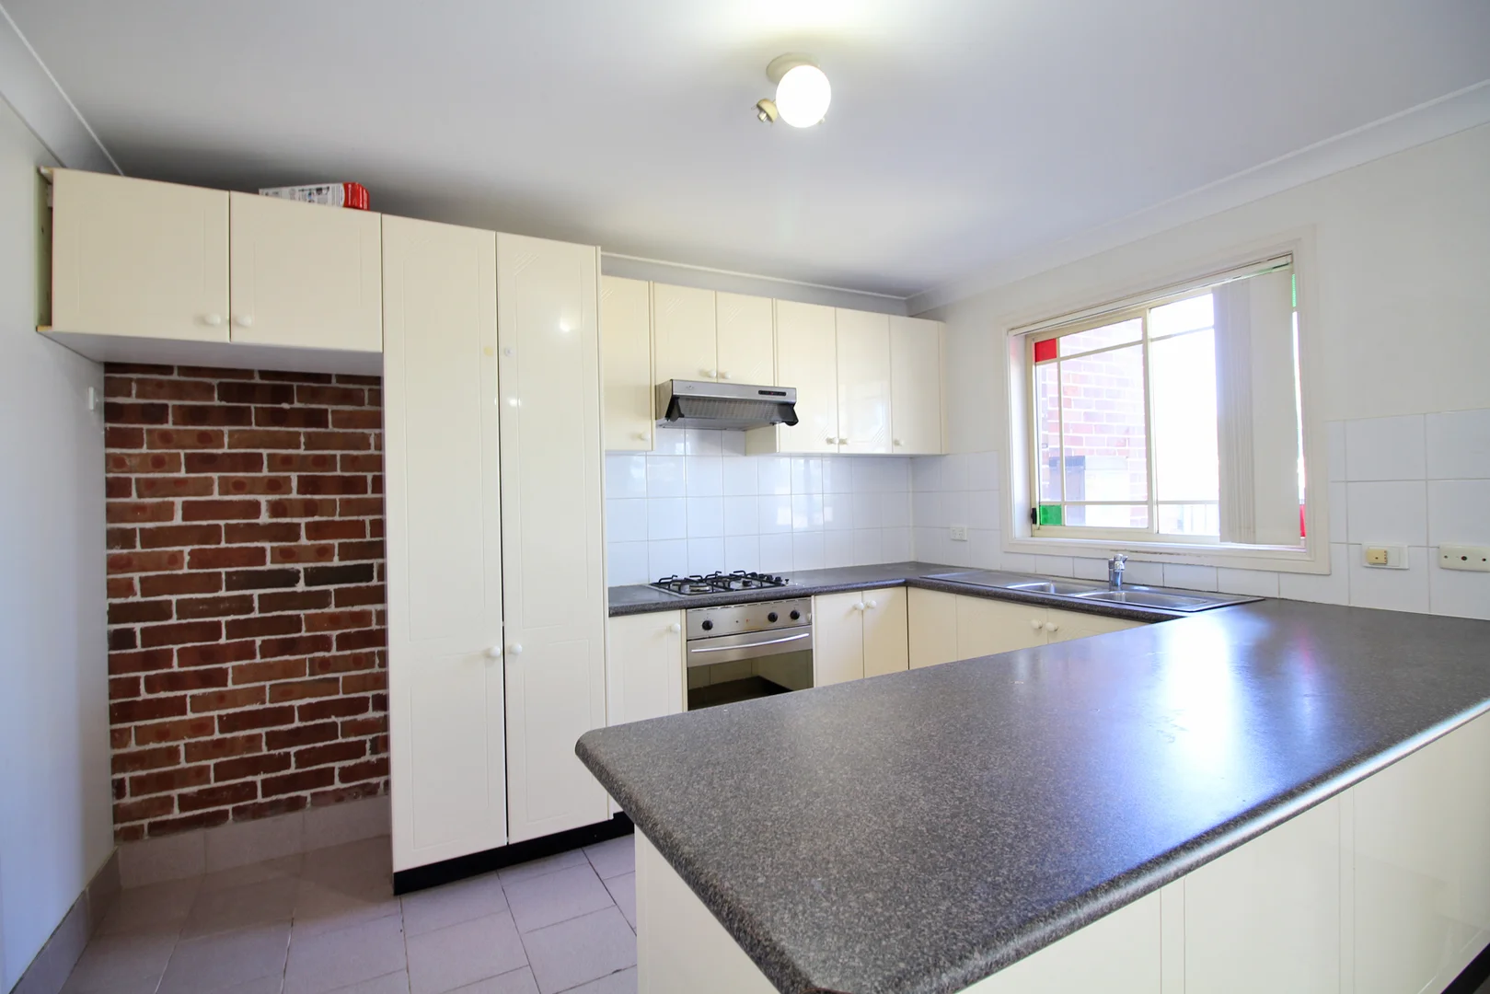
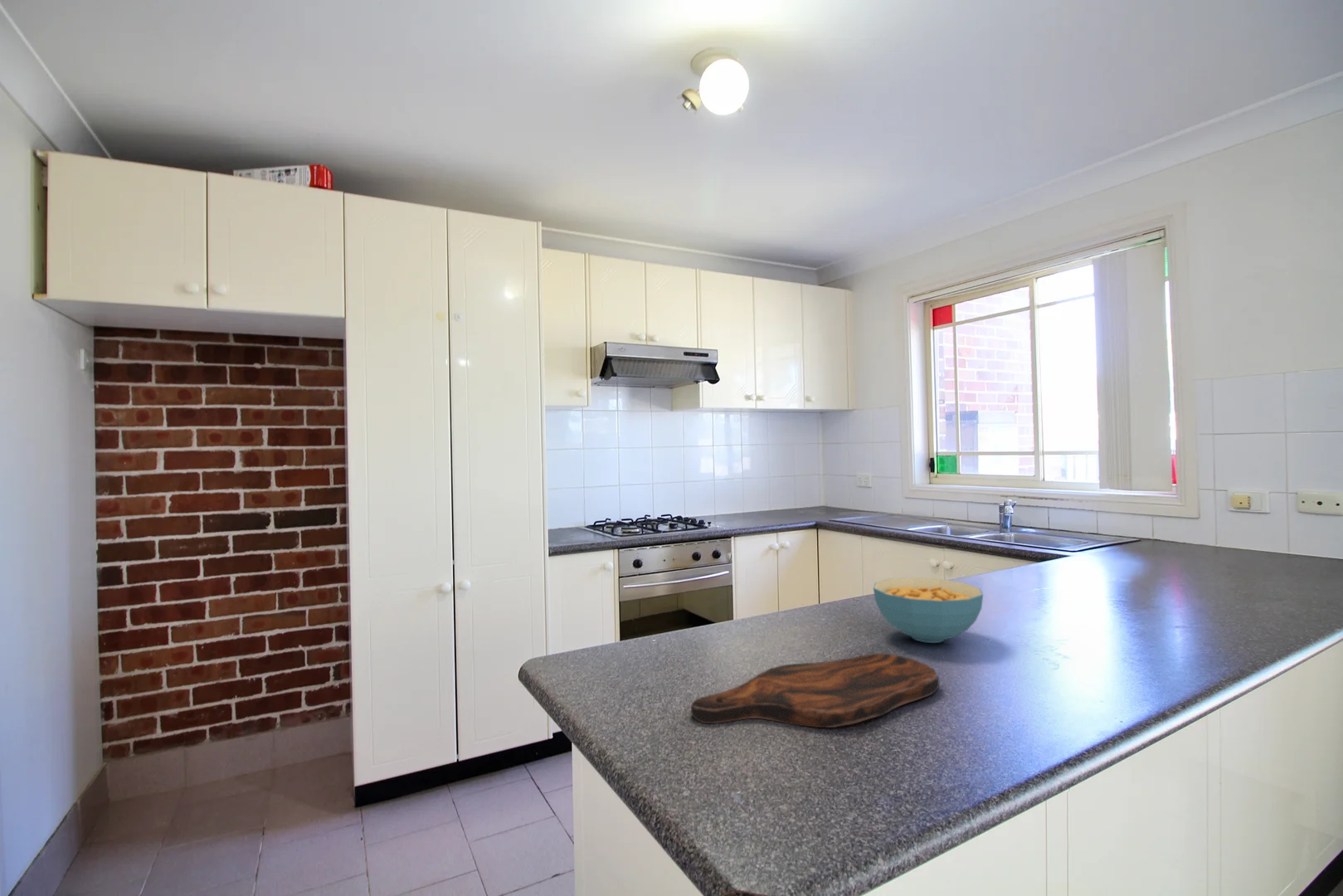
+ cutting board [690,653,940,728]
+ cereal bowl [873,577,984,644]
